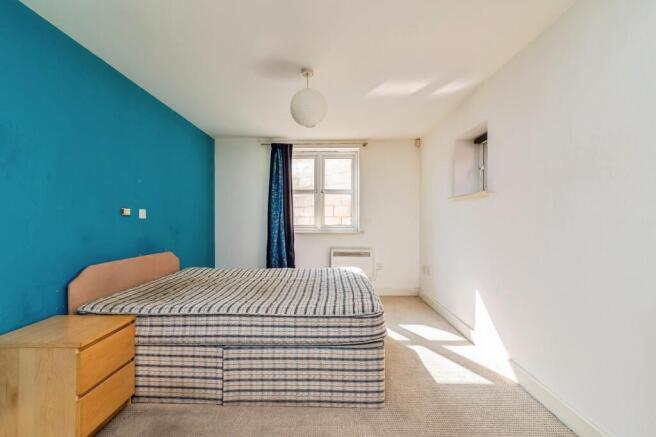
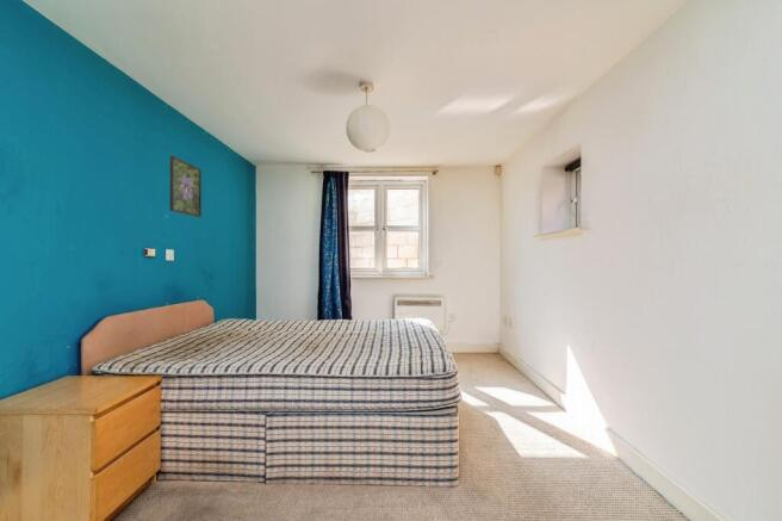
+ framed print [168,154,203,219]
